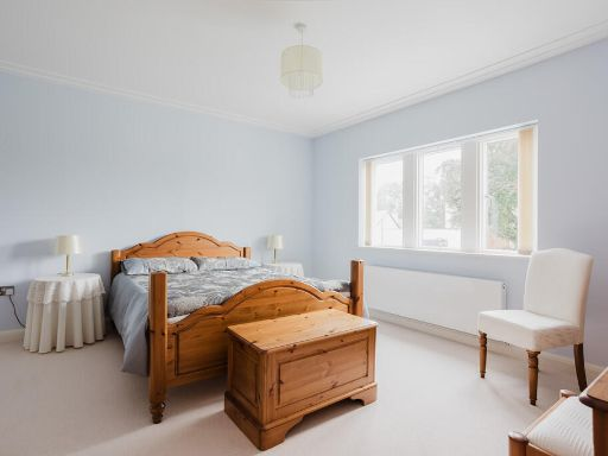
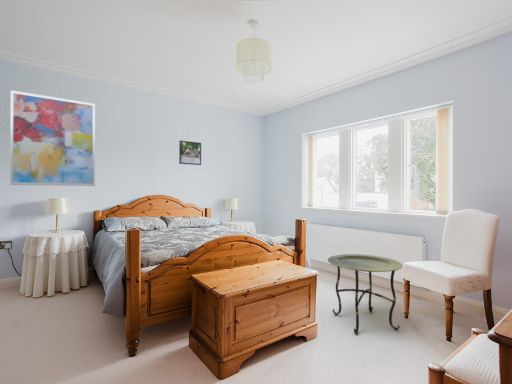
+ side table [327,253,404,335]
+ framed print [178,140,202,166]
+ wall art [9,89,96,187]
